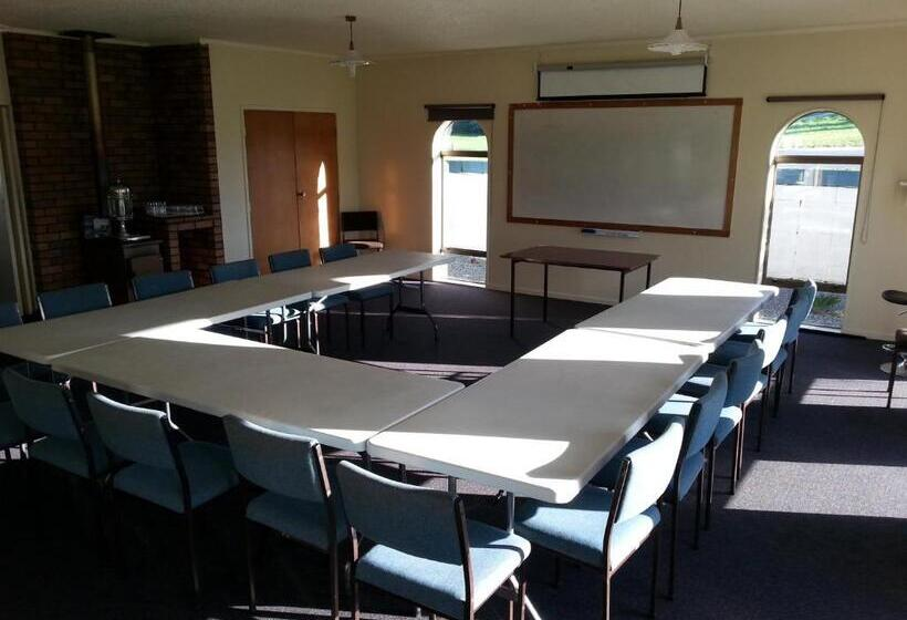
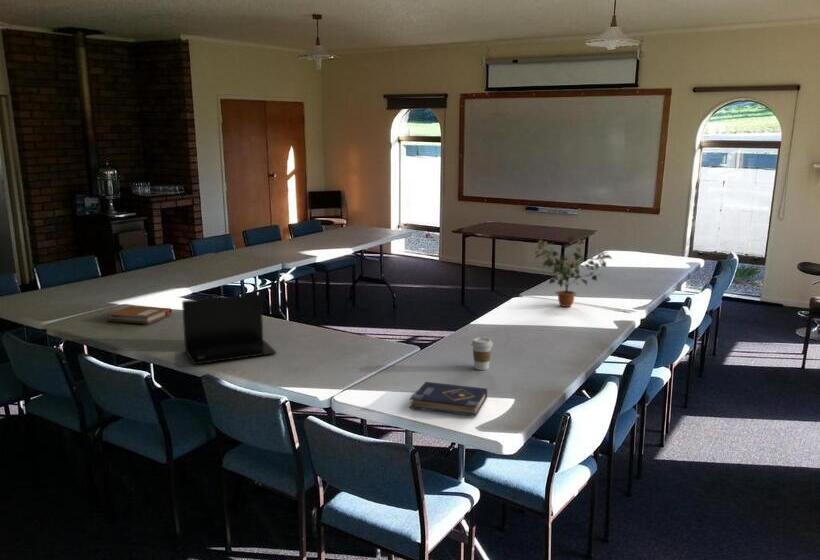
+ coffee cup [470,336,494,371]
+ notebook [106,305,173,325]
+ potted plant [532,236,613,308]
+ book [409,381,488,418]
+ laptop [181,293,277,366]
